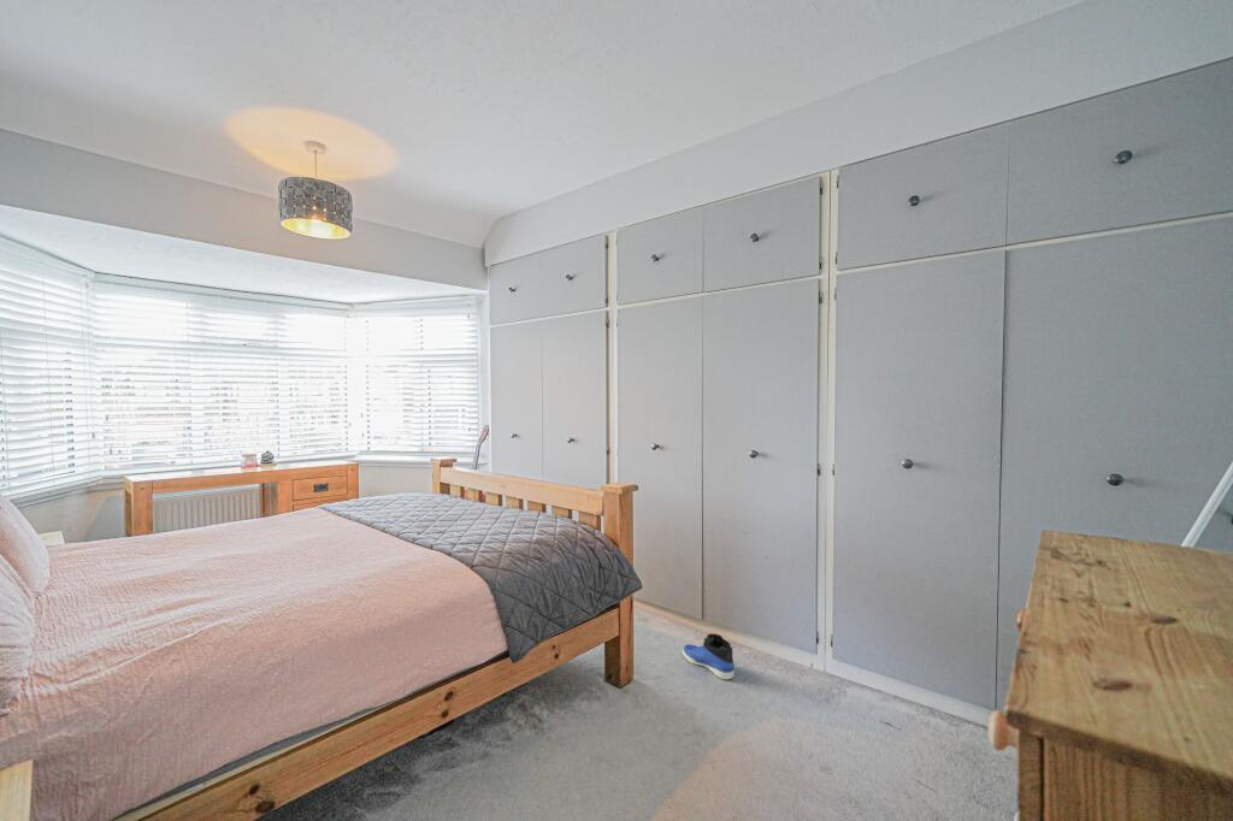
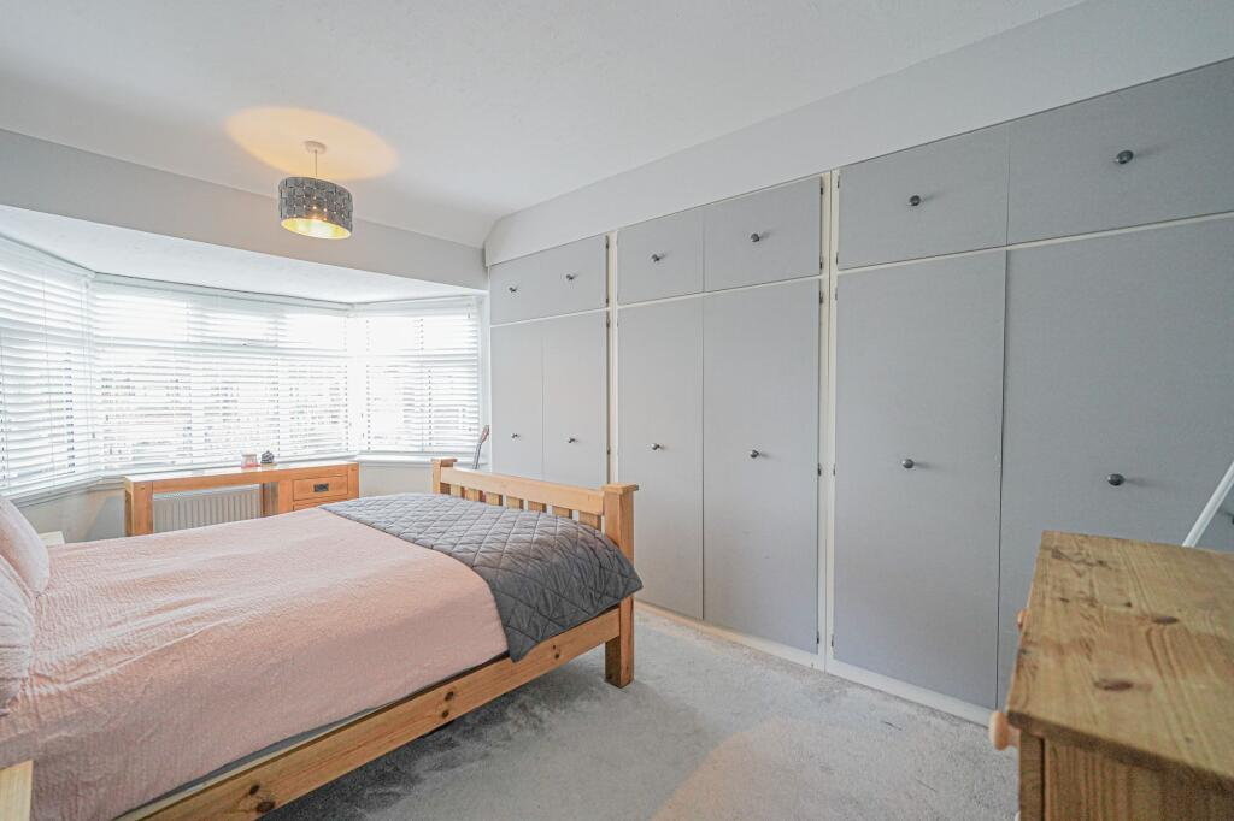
- sneaker [682,633,736,680]
